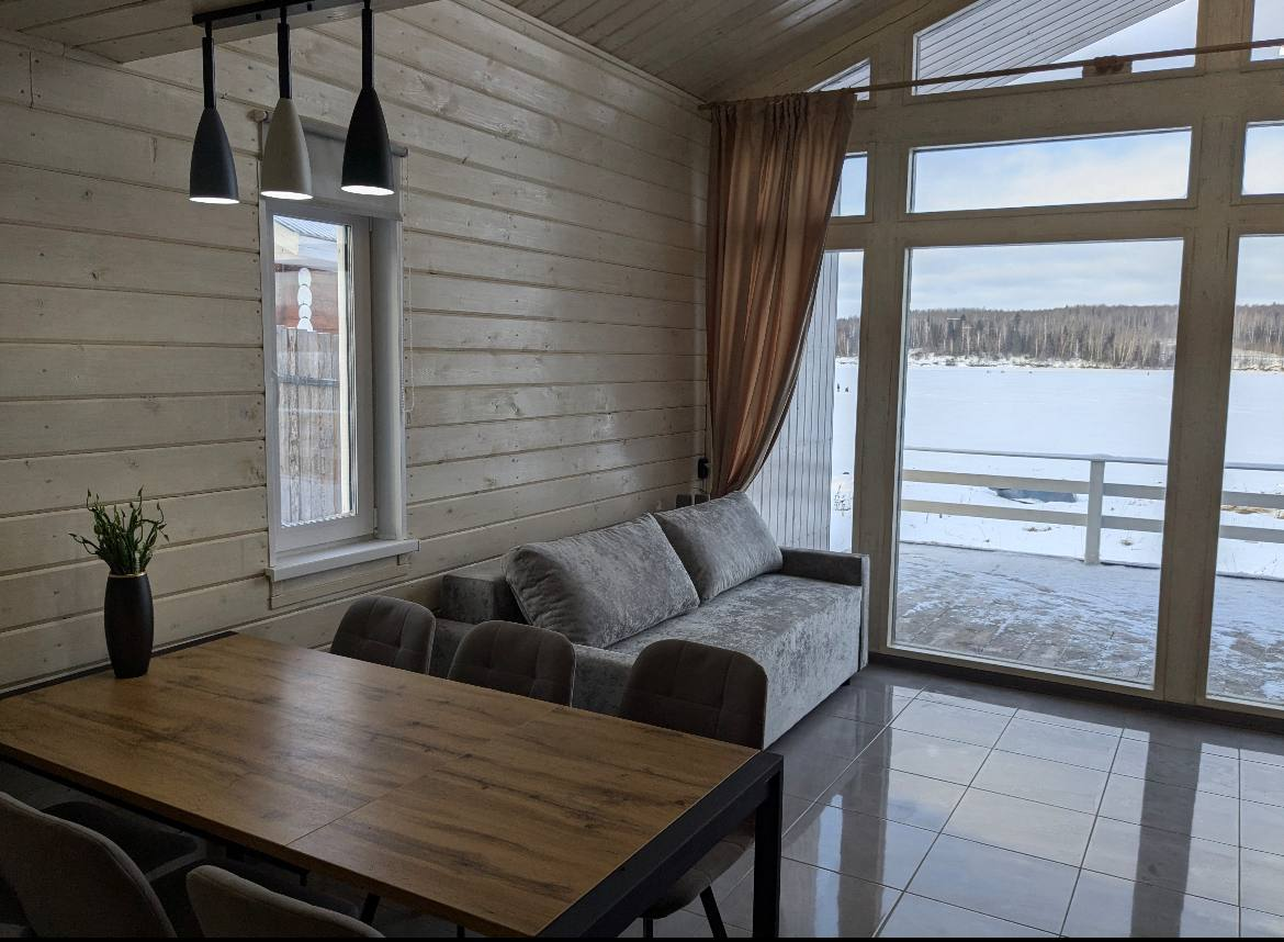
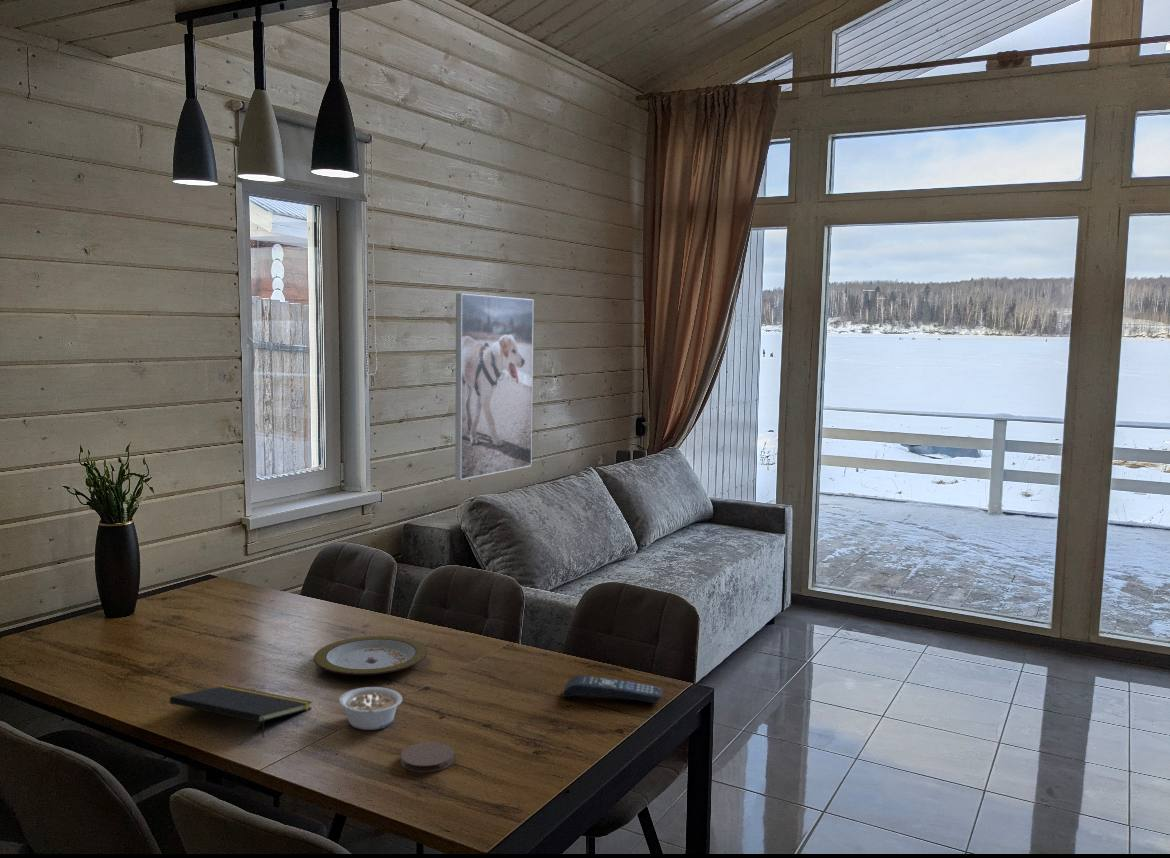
+ legume [338,686,403,731]
+ remote control [561,674,664,704]
+ plate [313,635,428,676]
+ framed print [454,293,534,481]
+ coaster [400,741,455,774]
+ notepad [169,684,313,739]
